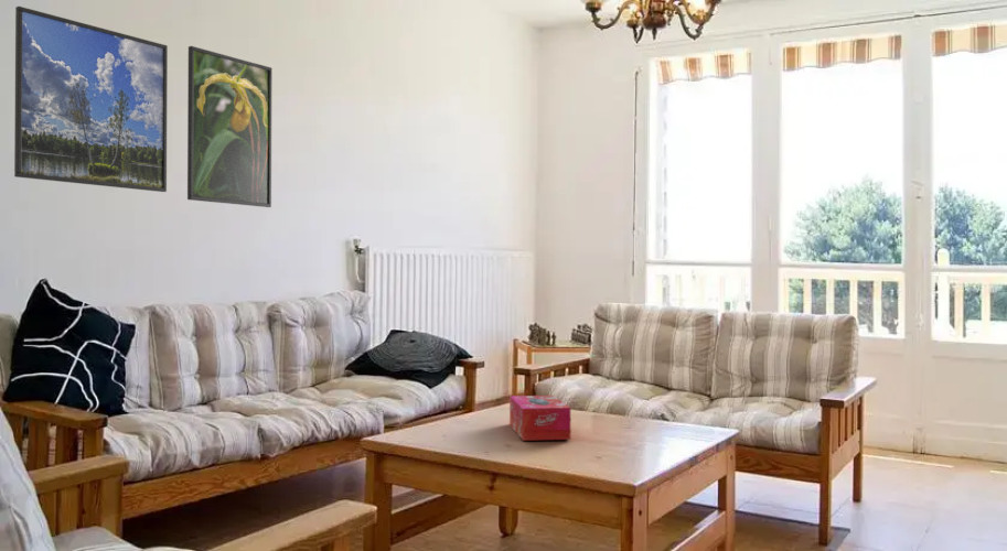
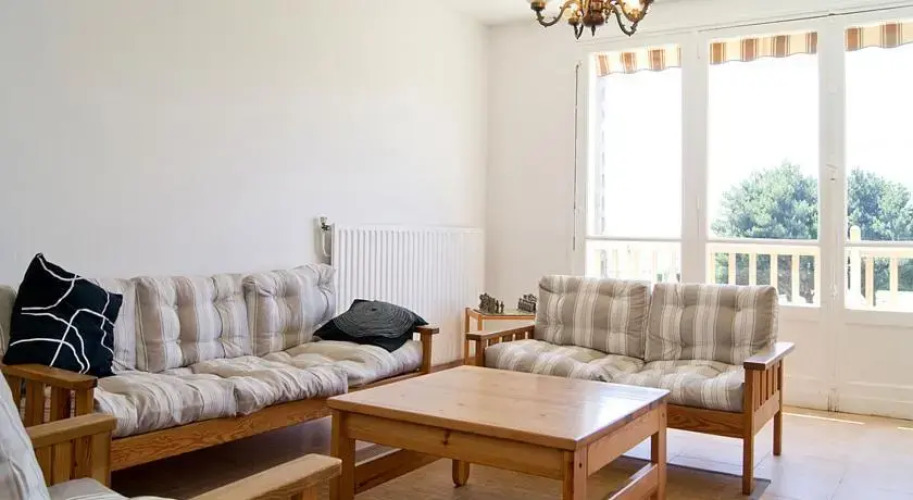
- tissue box [508,395,571,442]
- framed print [13,6,169,193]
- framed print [186,45,274,208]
